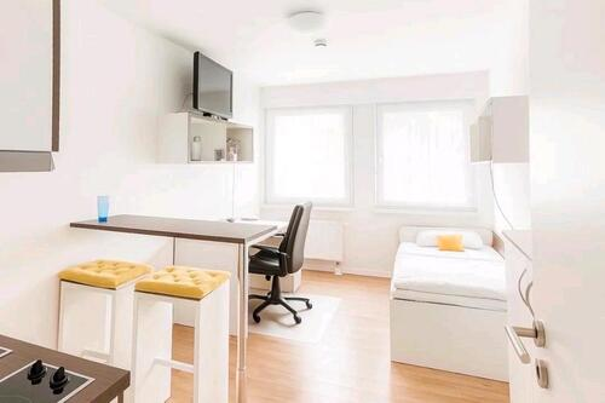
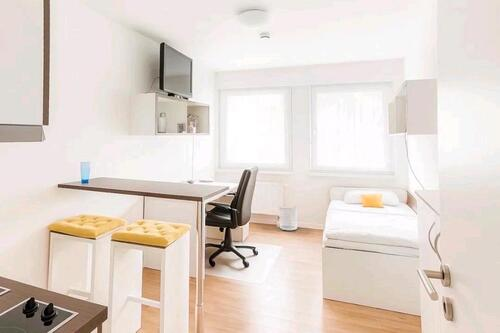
+ waste bin [278,205,299,231]
